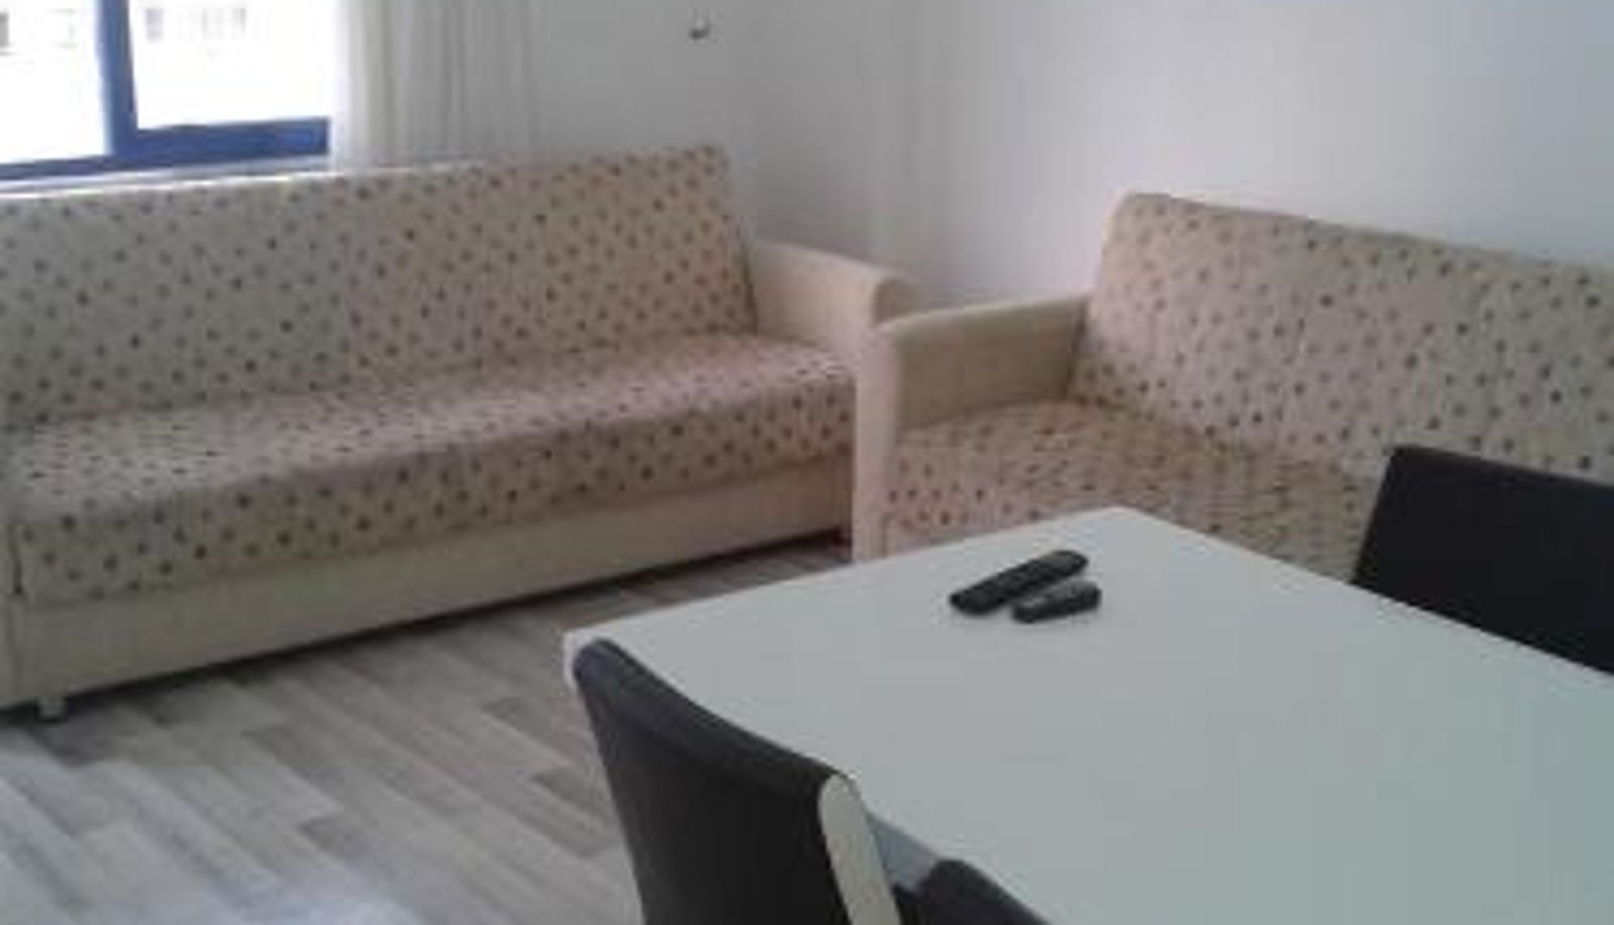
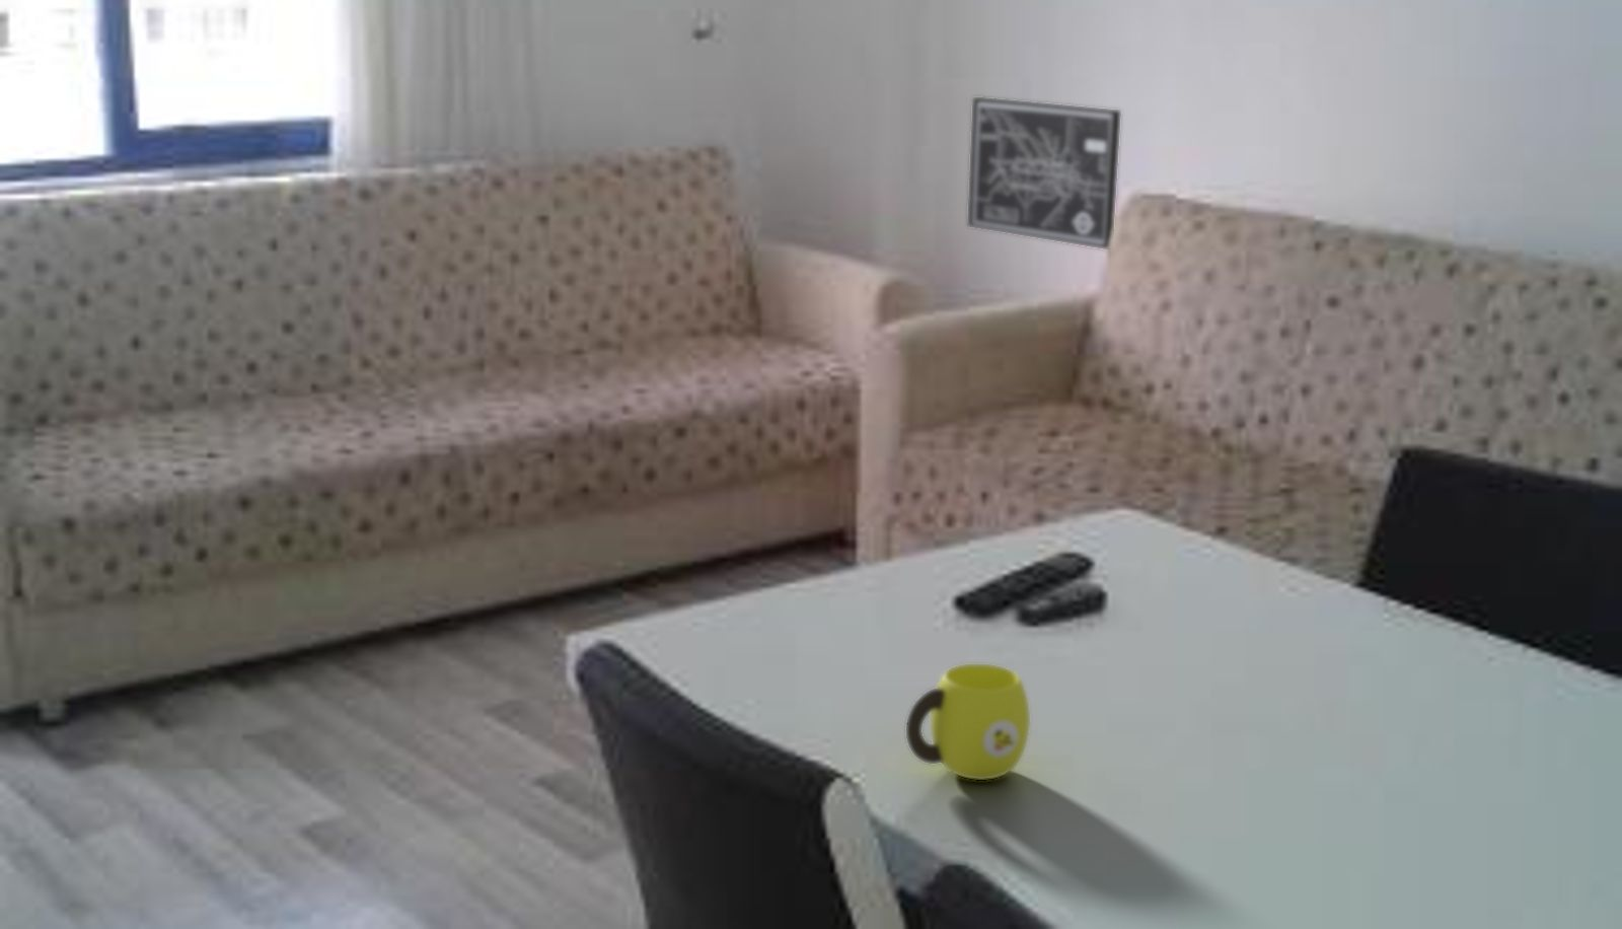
+ wall art [967,96,1122,251]
+ cup [906,663,1030,781]
